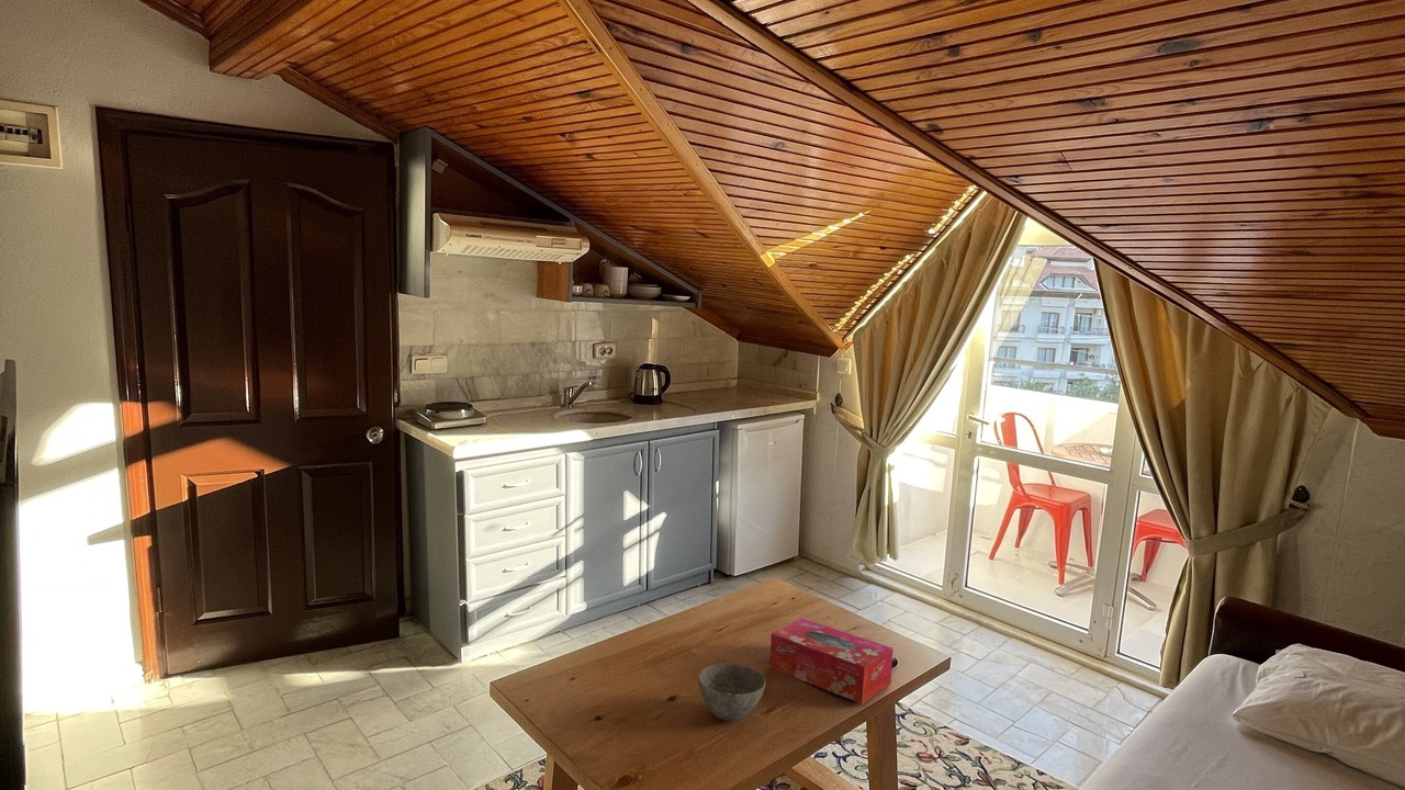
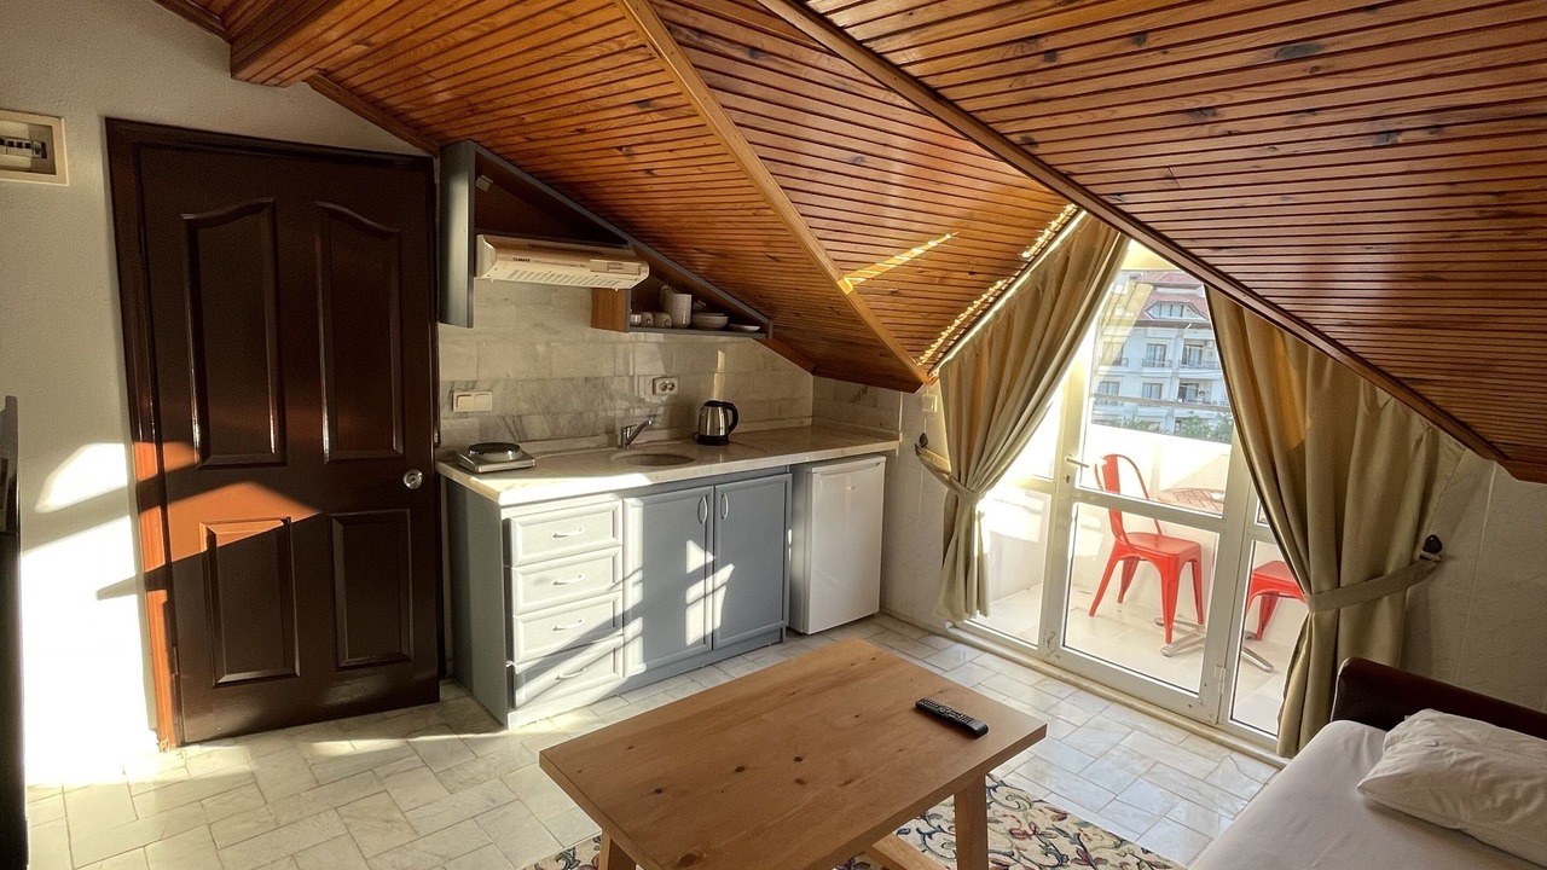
- bowl [697,662,766,722]
- tissue box [768,618,893,704]
